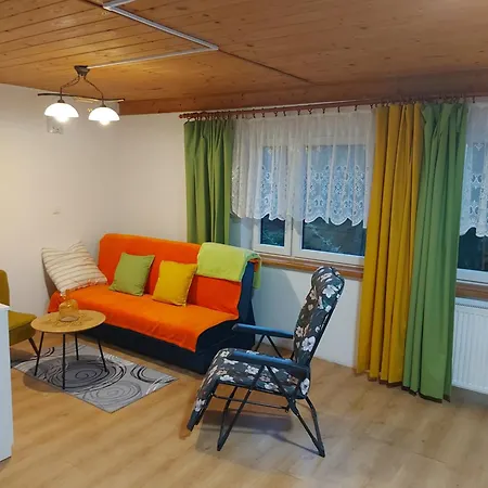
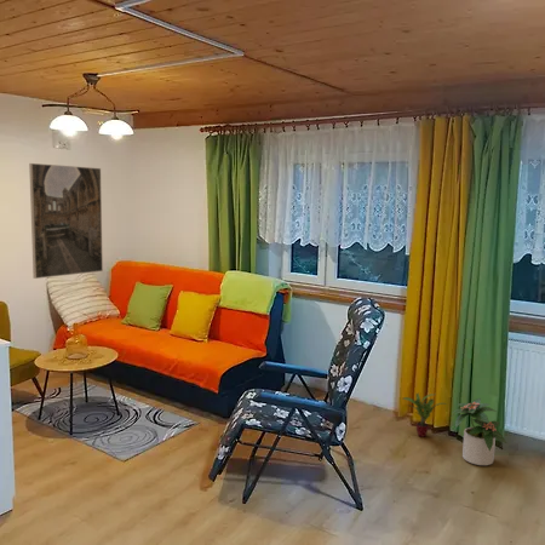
+ potted plant [451,397,507,466]
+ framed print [28,162,104,280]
+ potted plant [401,392,448,438]
